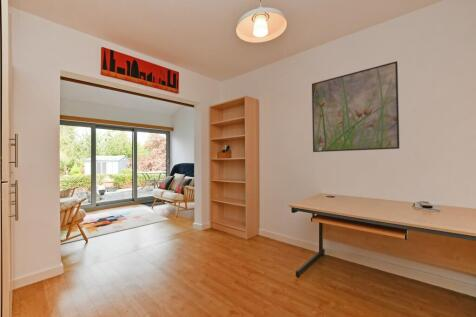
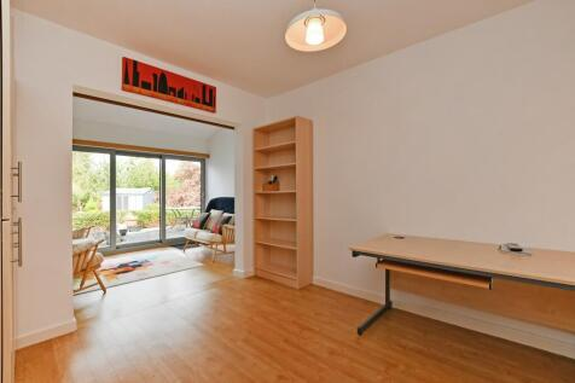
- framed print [311,60,400,153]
